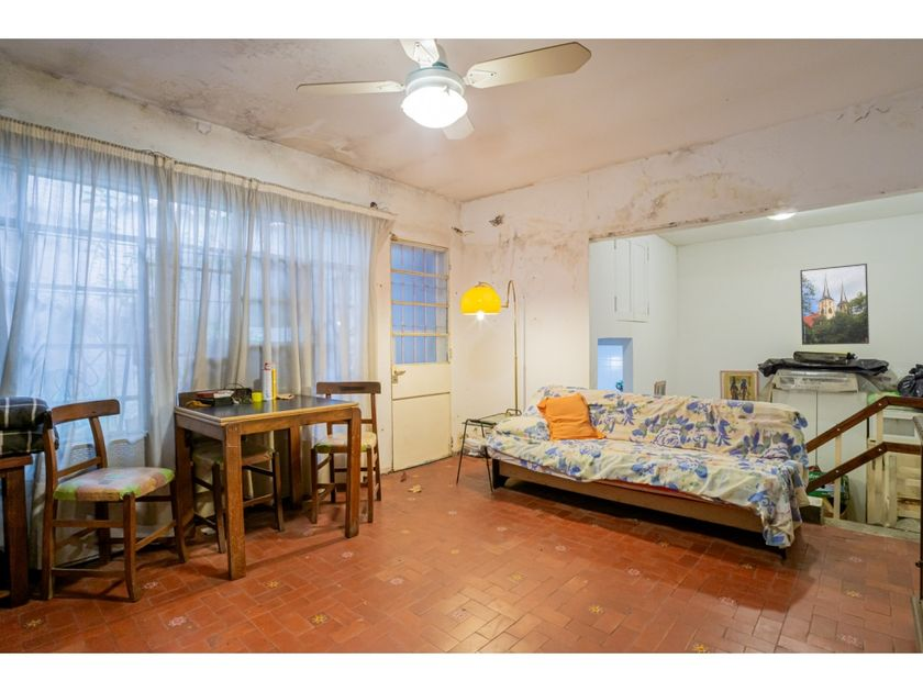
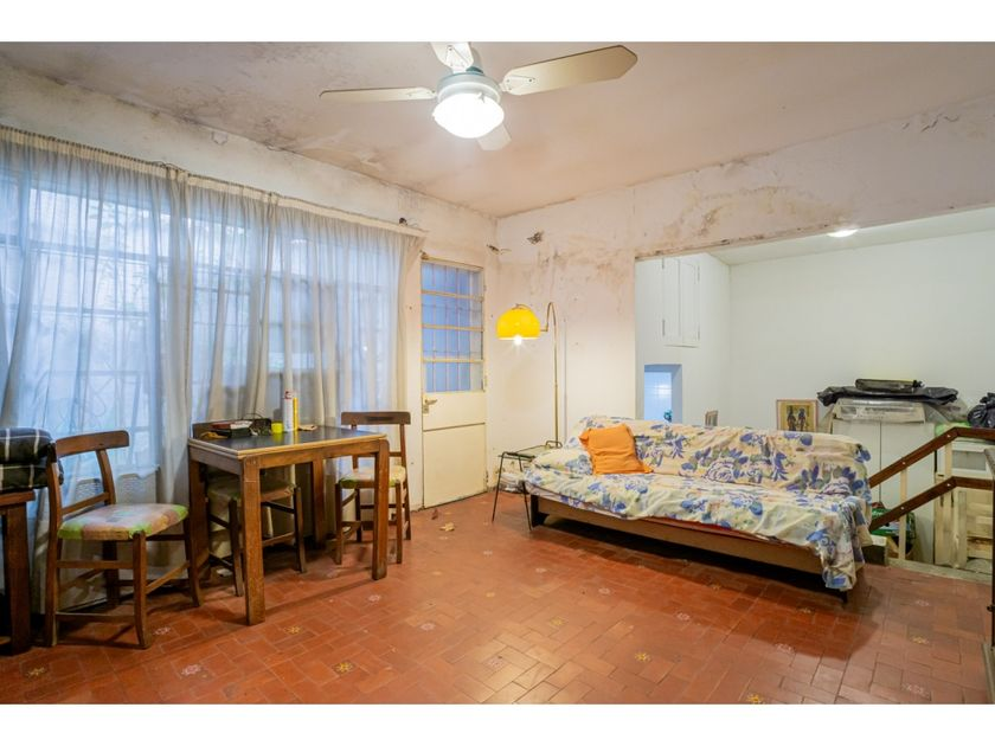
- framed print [799,263,870,346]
